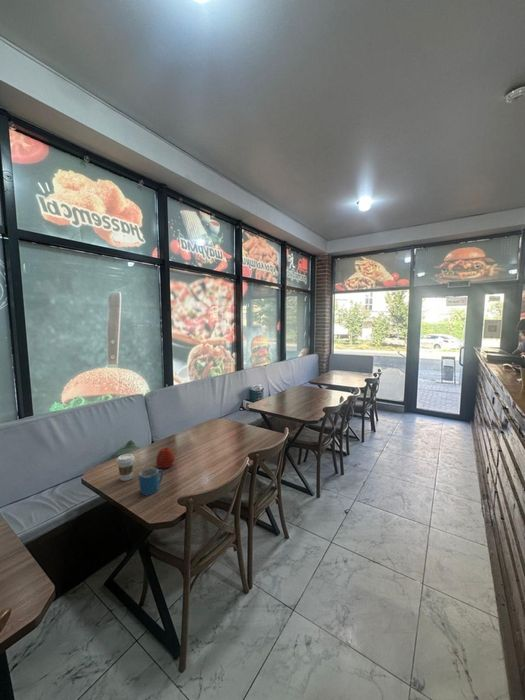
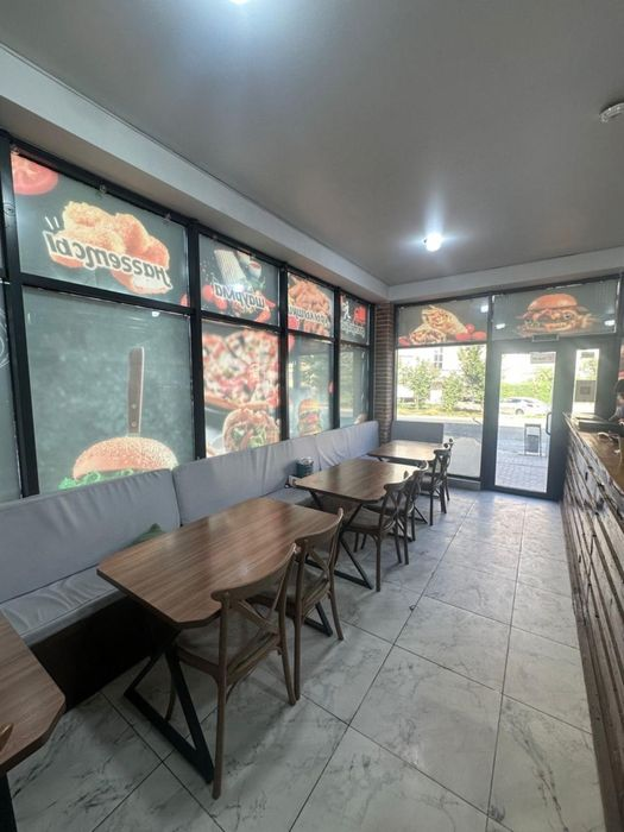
- coffee cup [115,453,136,482]
- mug [138,467,164,497]
- apple [155,446,176,469]
